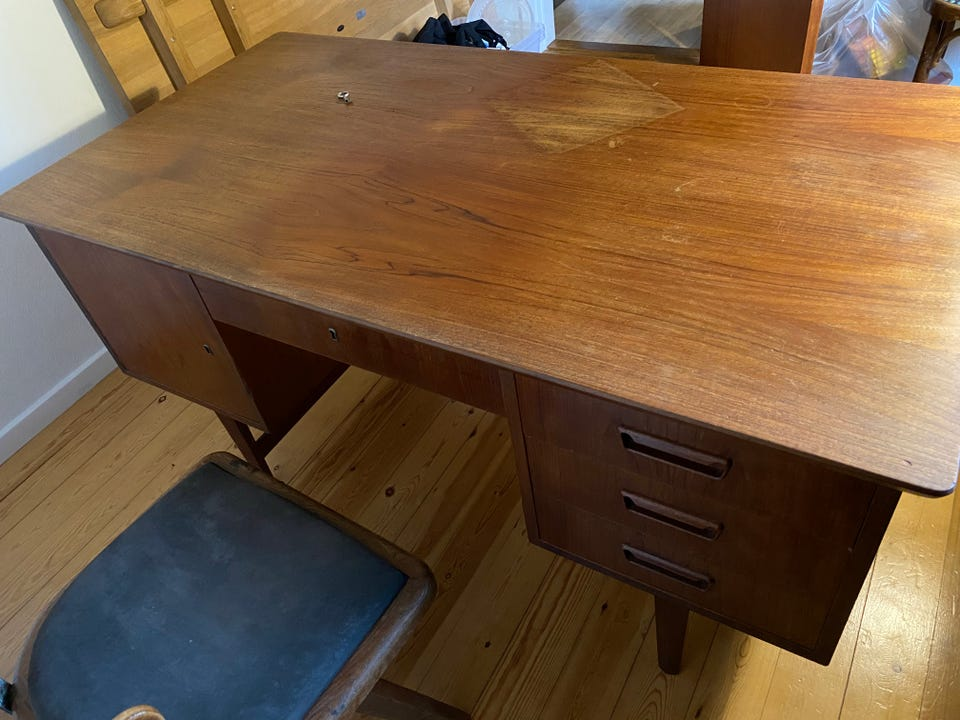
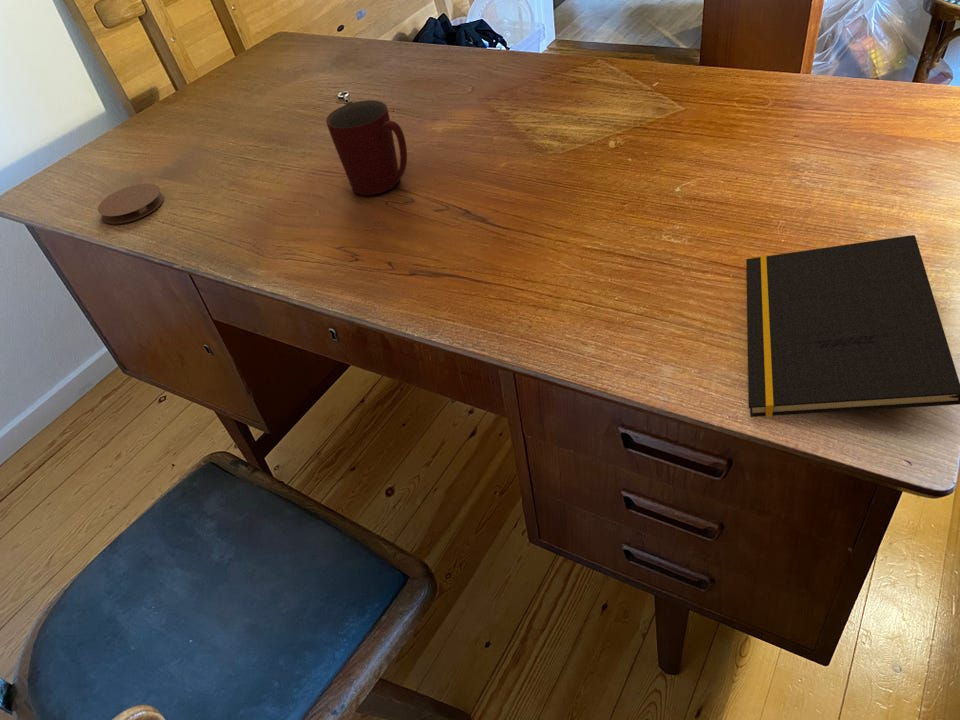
+ mug [325,99,408,196]
+ notepad [745,234,960,418]
+ coaster [97,182,165,225]
